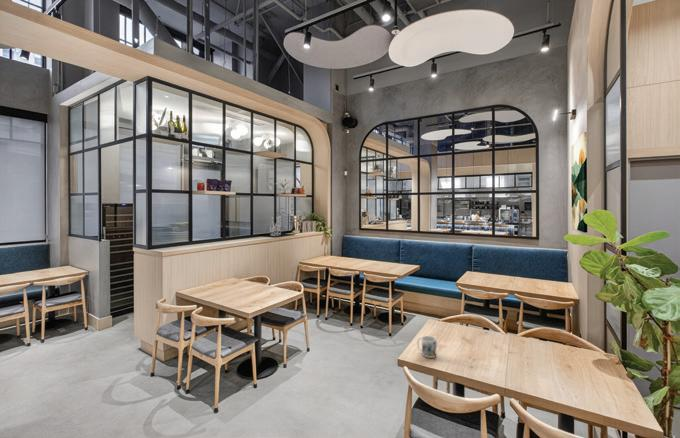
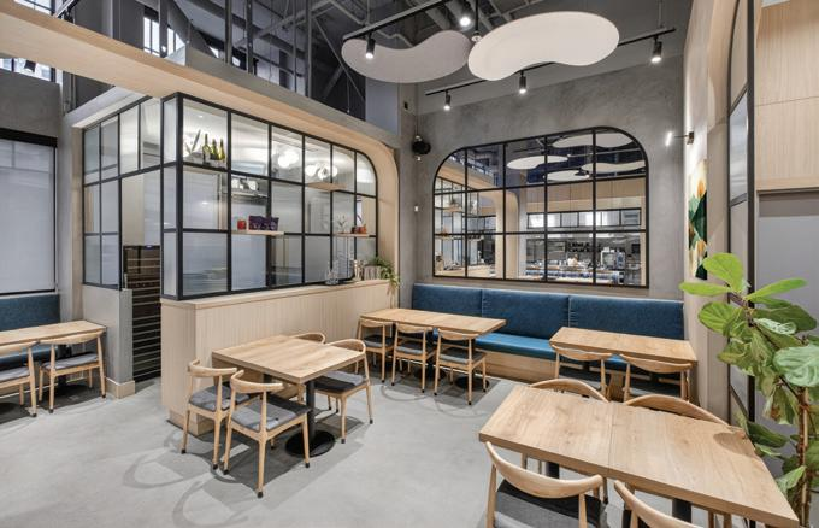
- mug [416,335,437,359]
